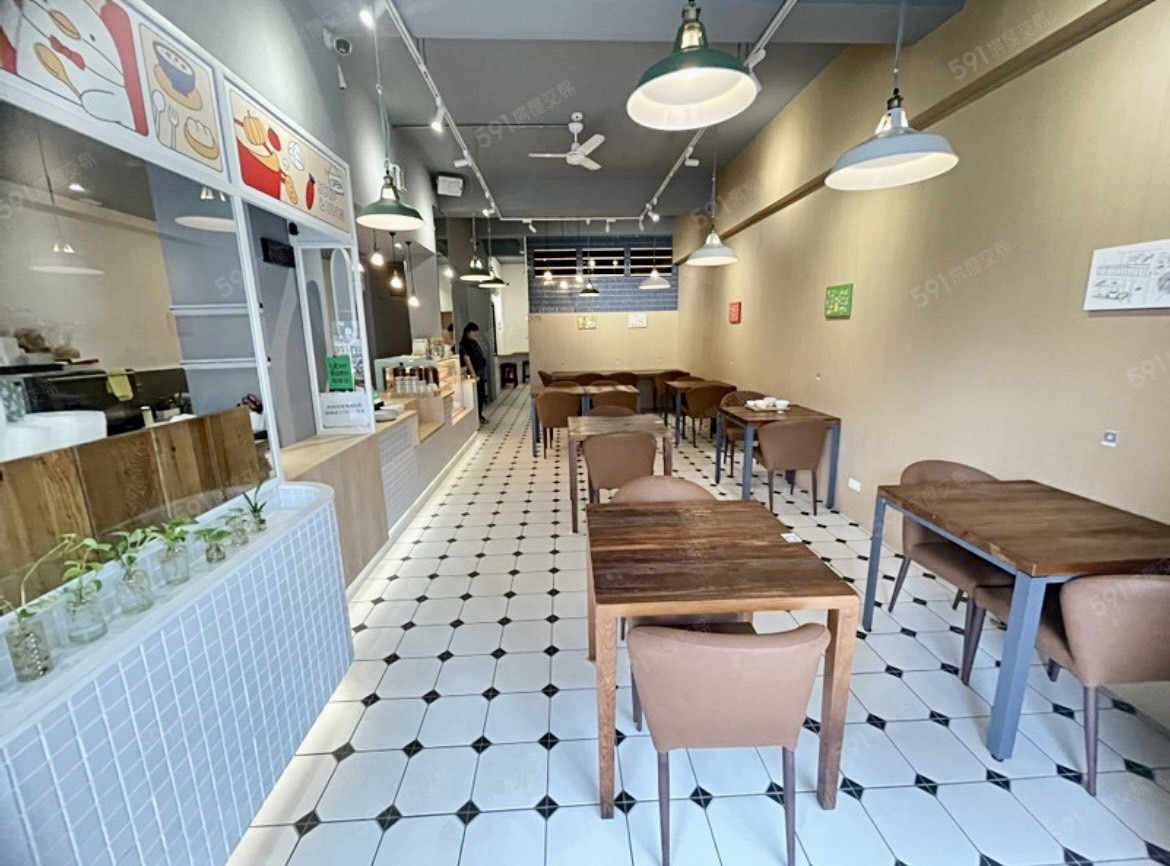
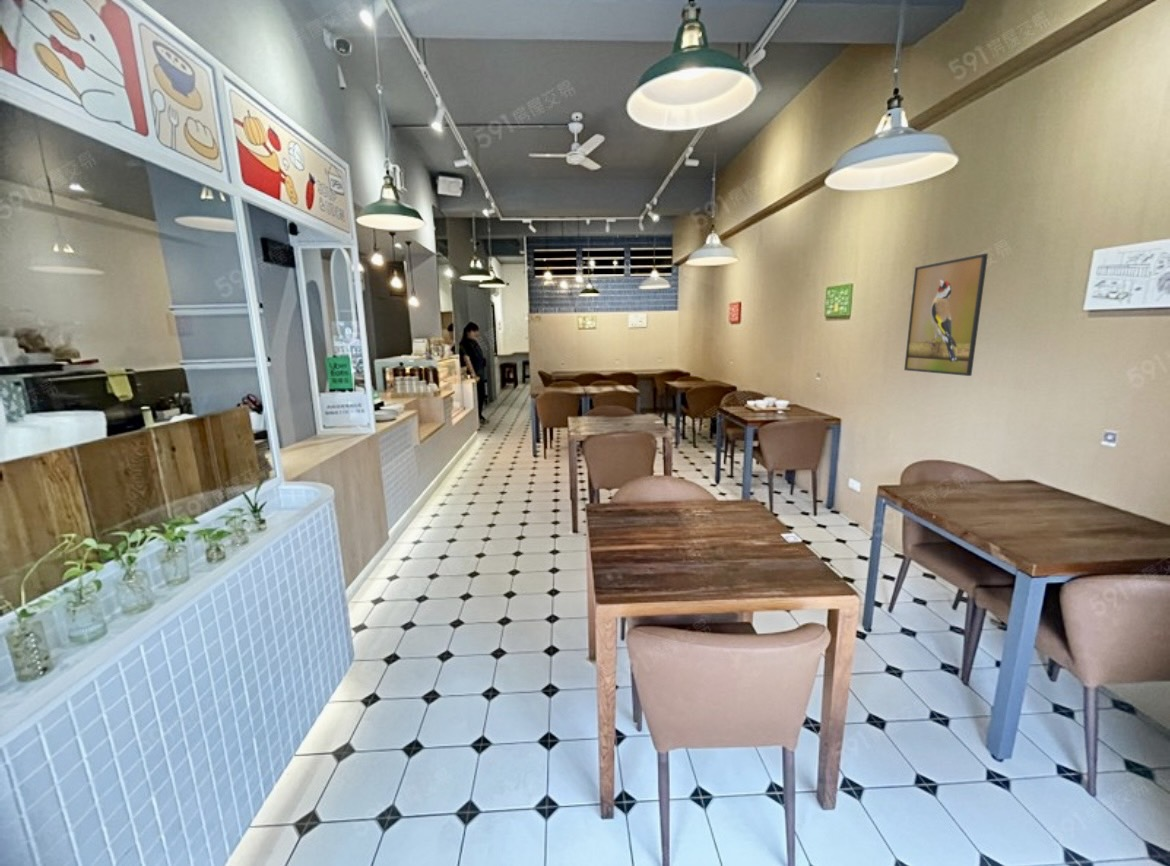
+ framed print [903,253,989,377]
